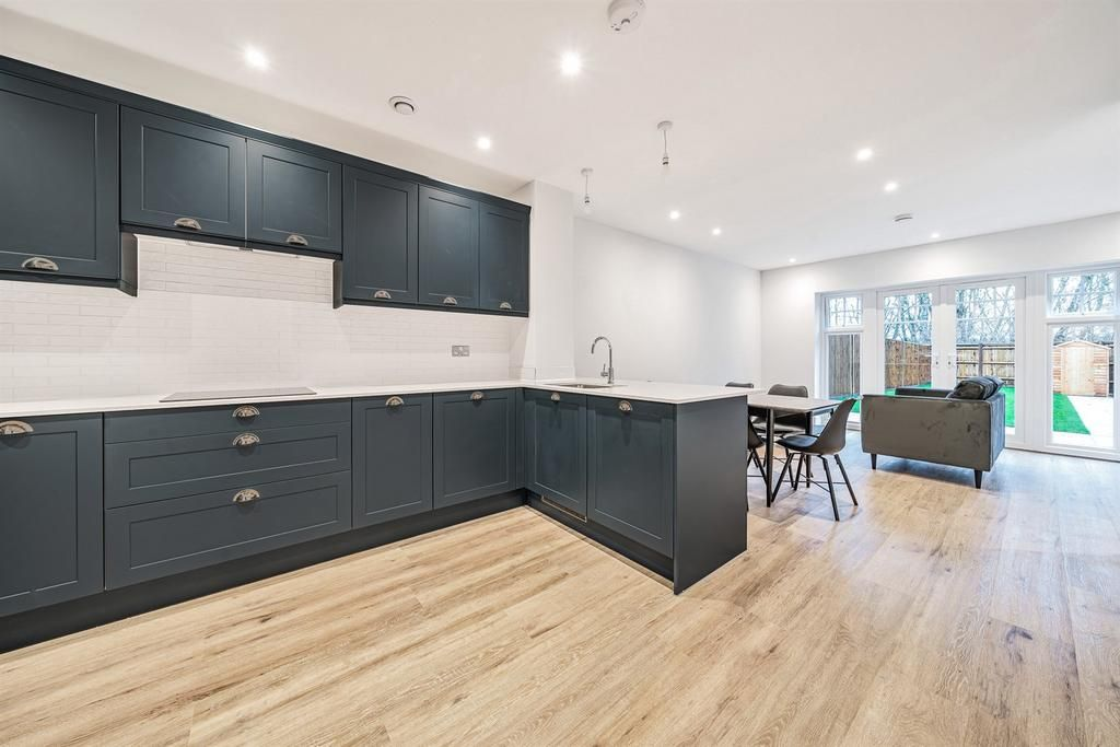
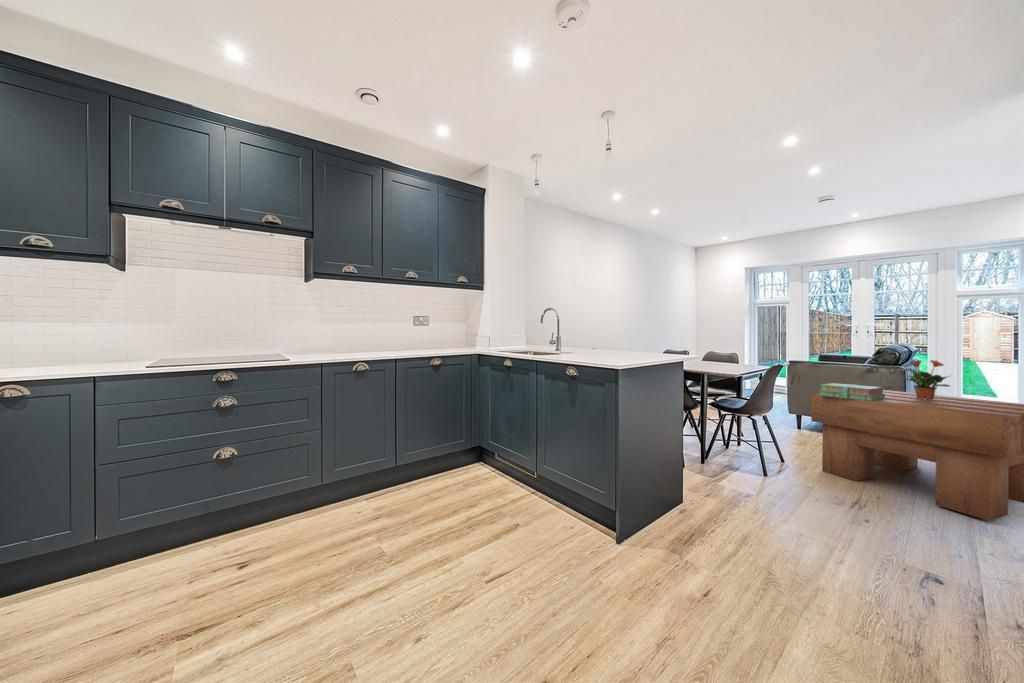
+ coffee table [810,389,1024,522]
+ stack of books [818,382,885,401]
+ potted plant [901,359,953,400]
